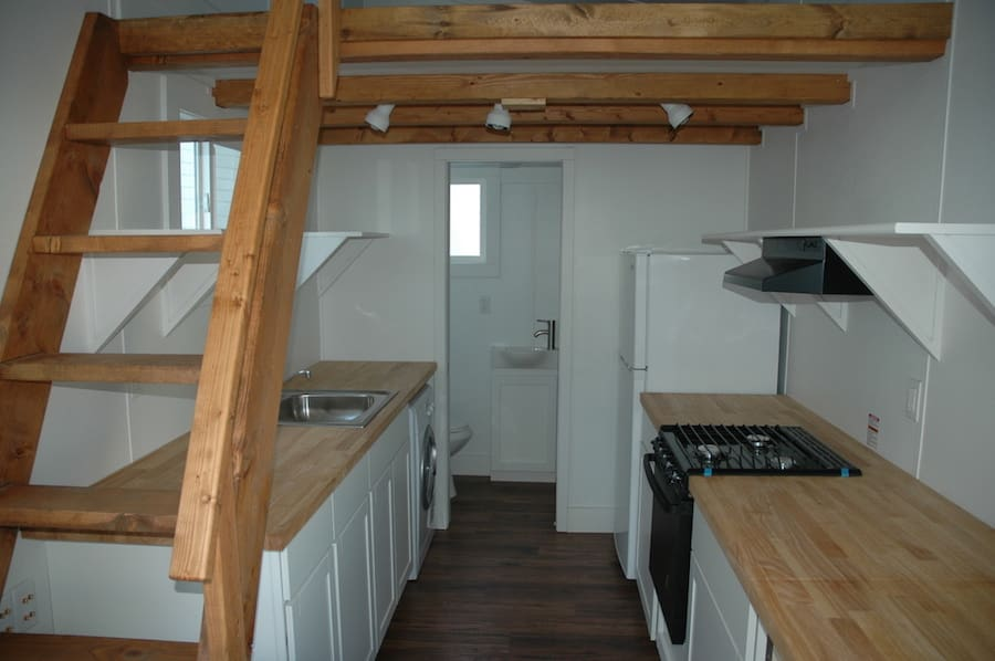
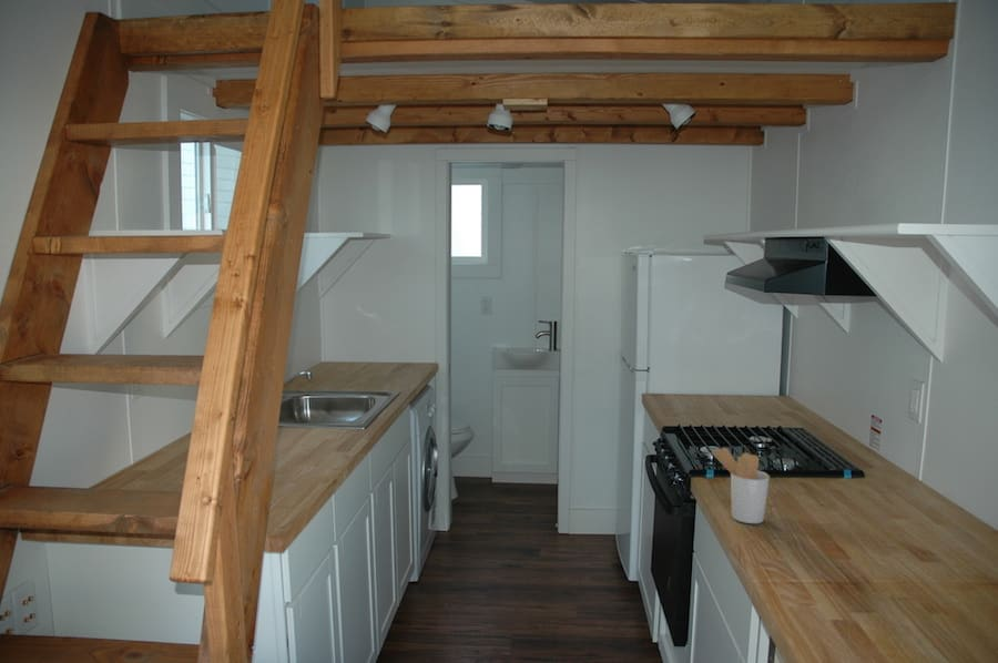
+ utensil holder [711,447,771,524]
